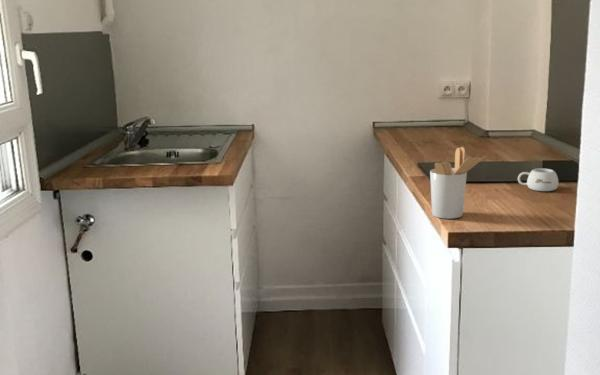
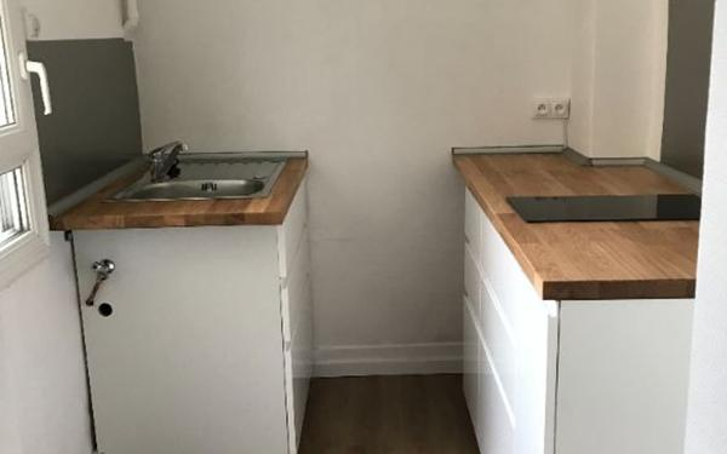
- mug [517,167,559,192]
- utensil holder [429,146,487,220]
